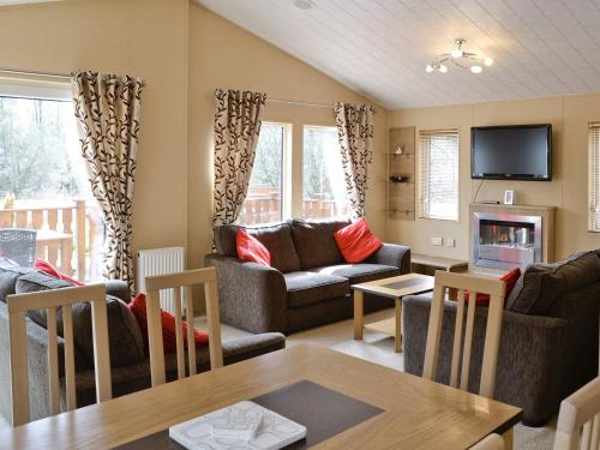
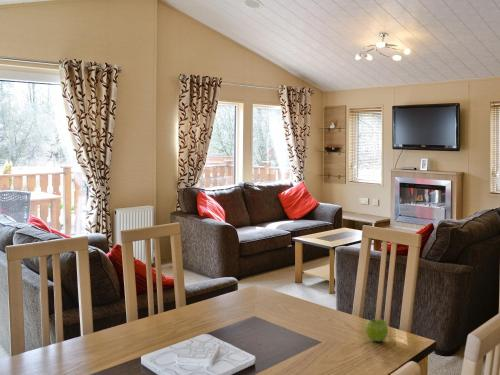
+ fruit [364,318,389,343]
